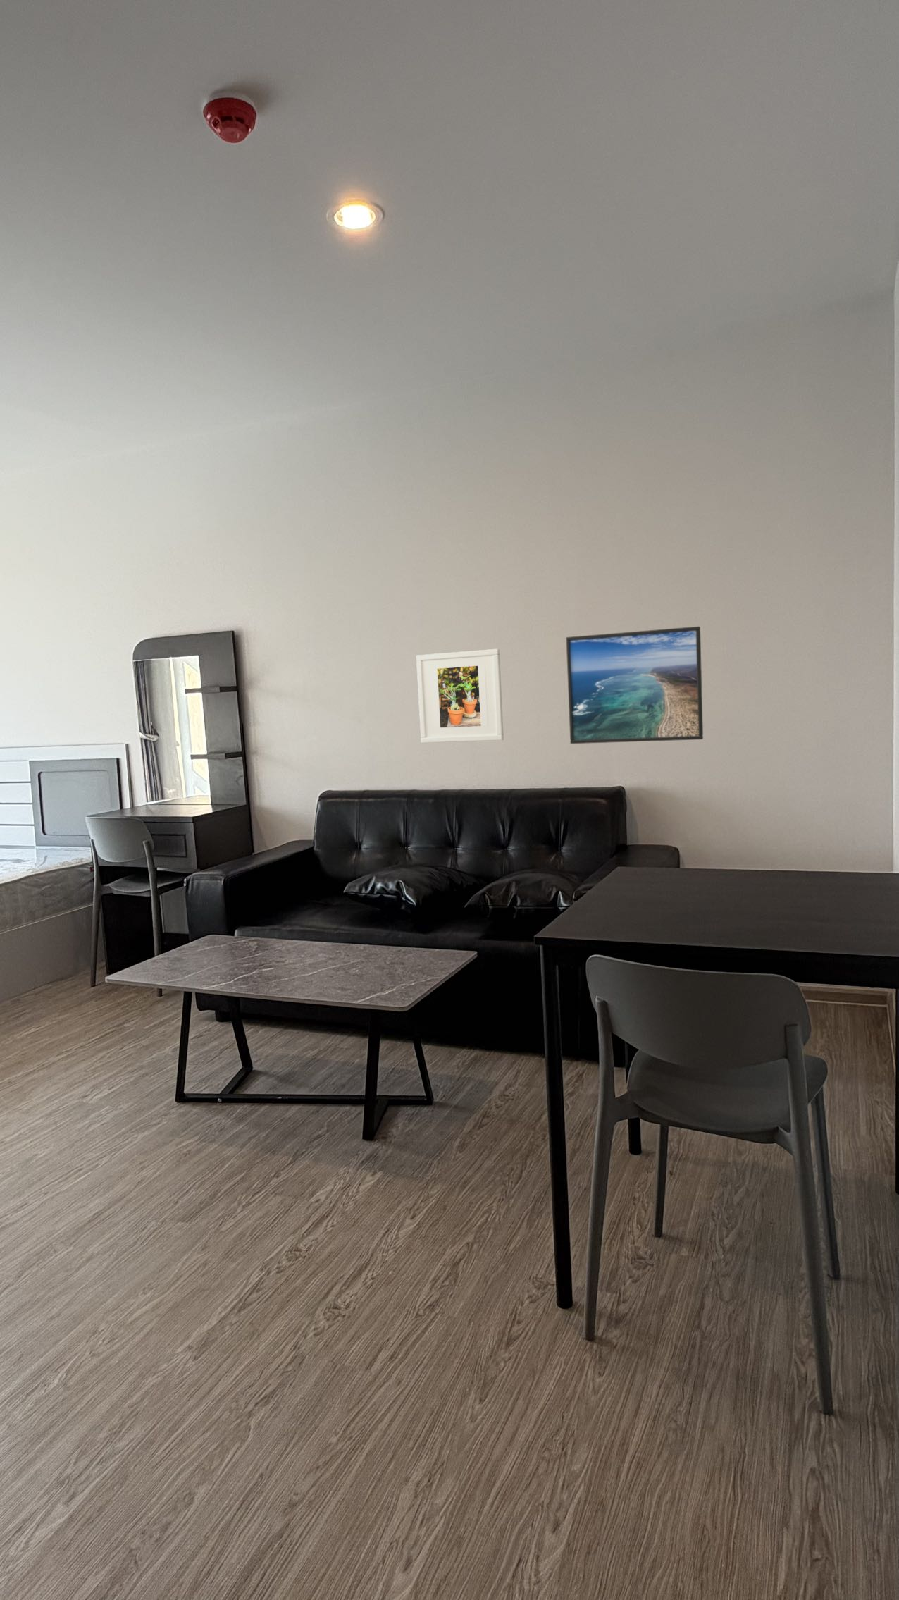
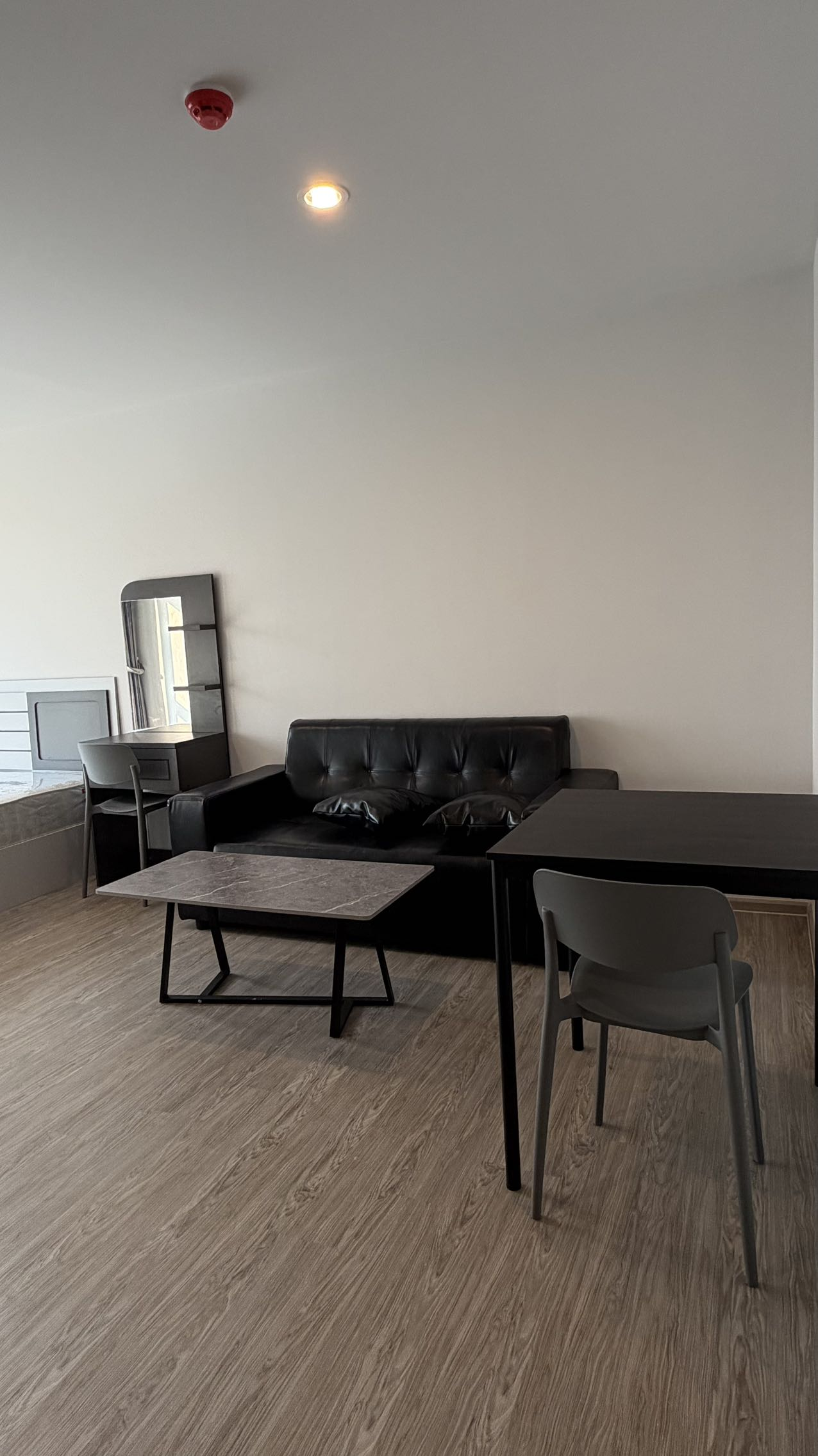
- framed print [415,648,504,744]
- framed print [565,626,703,744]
